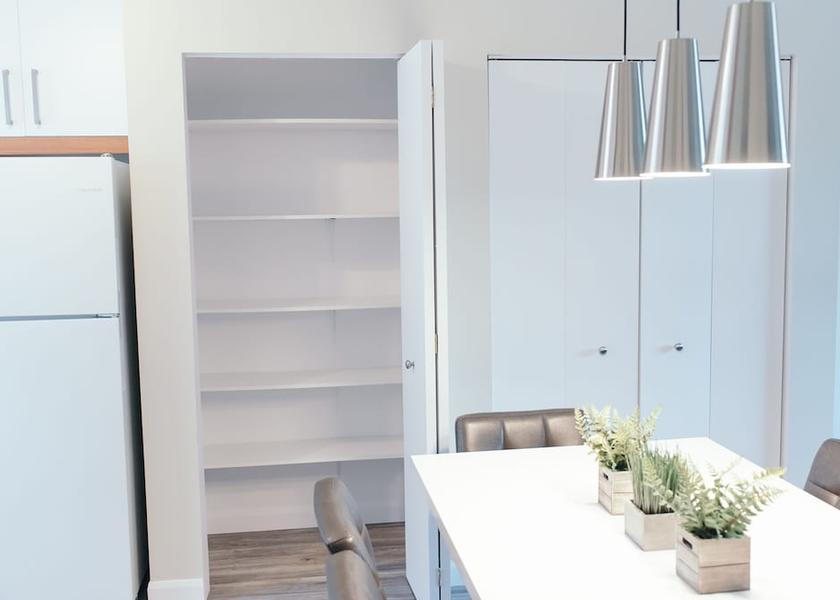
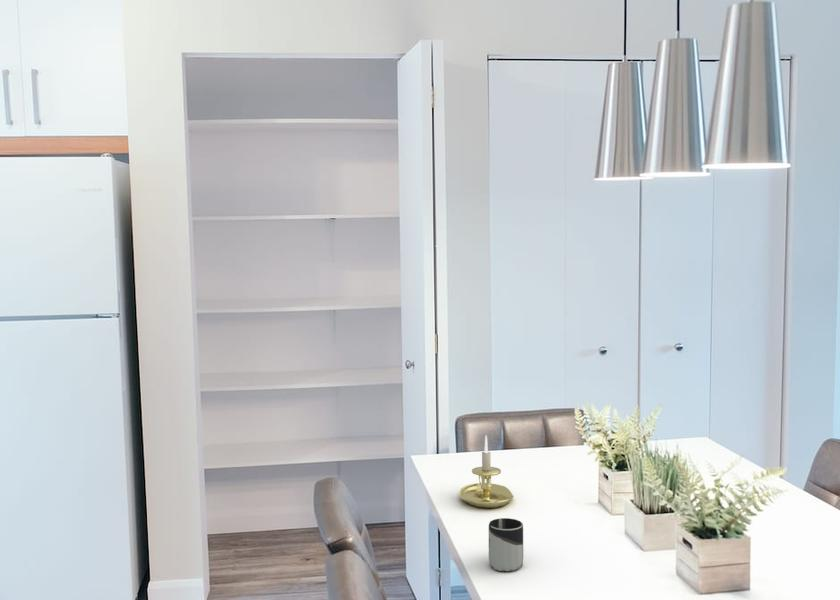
+ candle holder [458,434,515,509]
+ cup [488,517,524,572]
